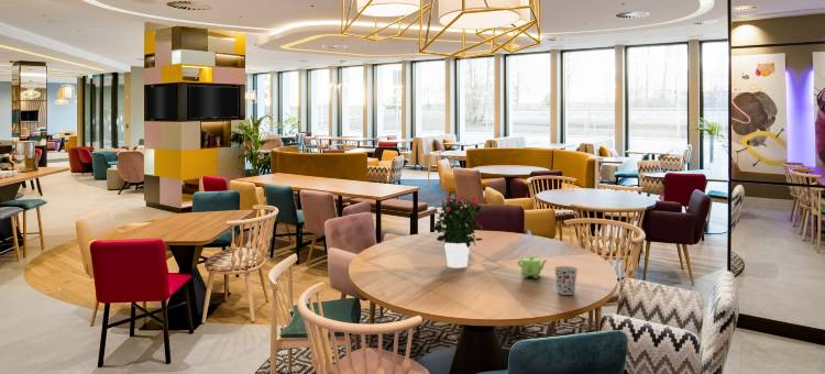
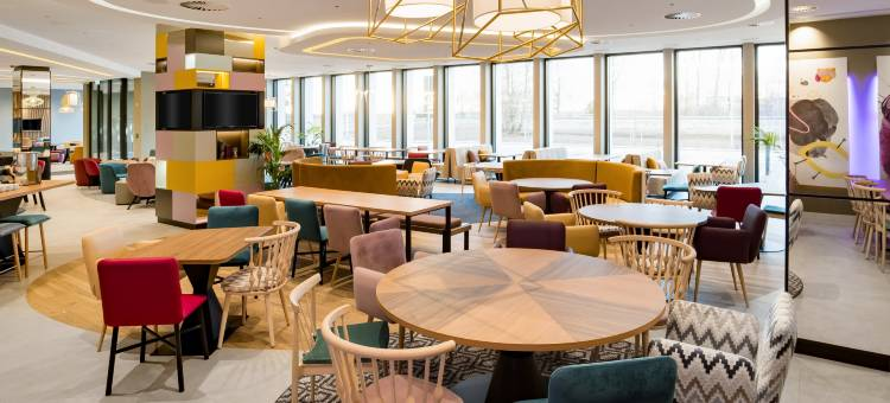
- teapot [516,255,550,279]
- cup [553,265,579,296]
- potted flower [430,194,486,268]
